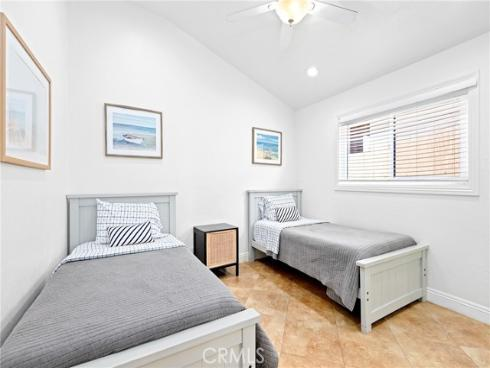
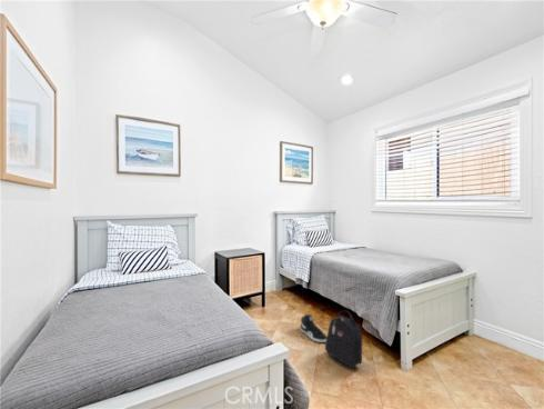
+ sneaker [299,313,328,343]
+ backpack [324,309,363,369]
